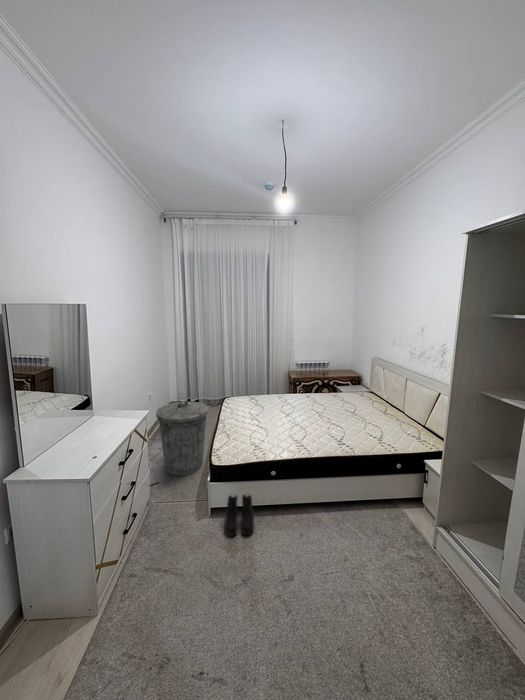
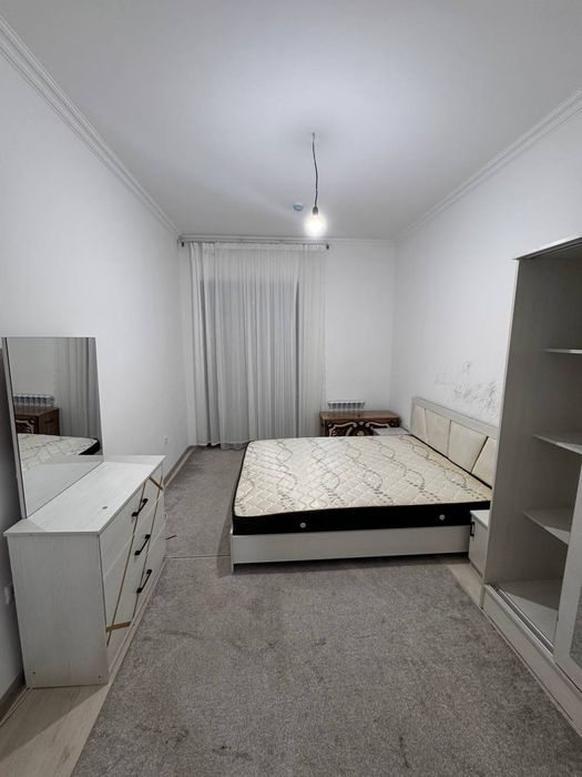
- boots [224,493,255,537]
- trash can [155,400,210,476]
